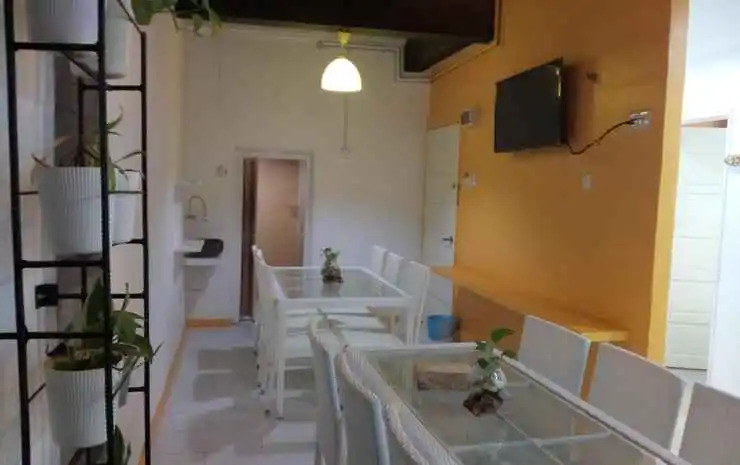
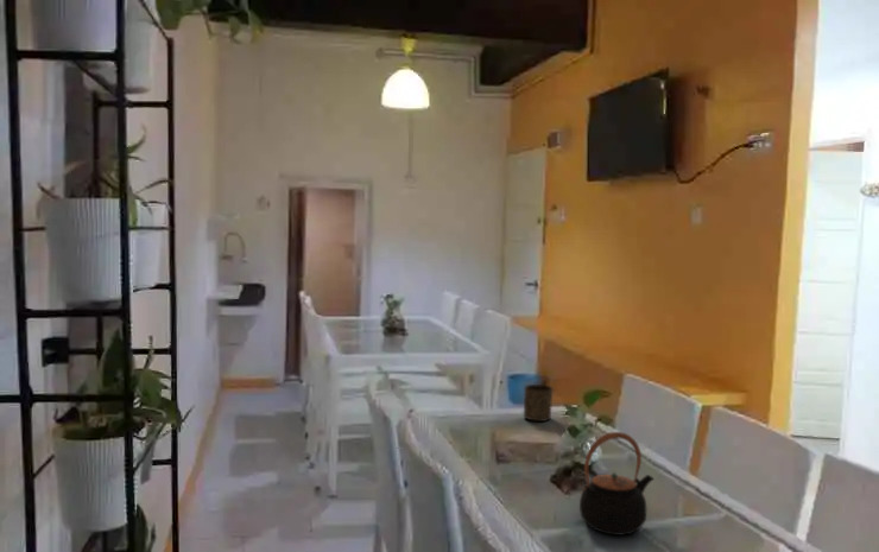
+ teapot [578,431,656,537]
+ cup [523,383,555,423]
